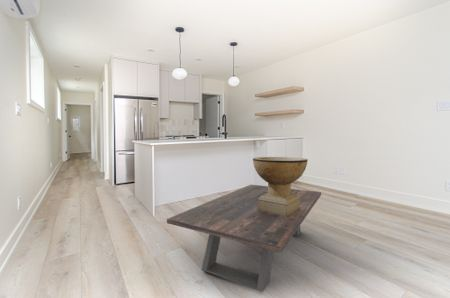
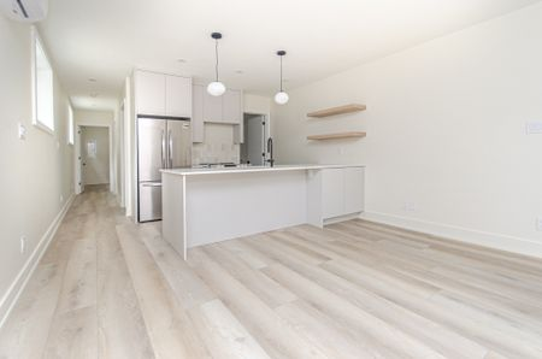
- coffee table [166,184,322,293]
- decorative bowl [252,156,309,217]
